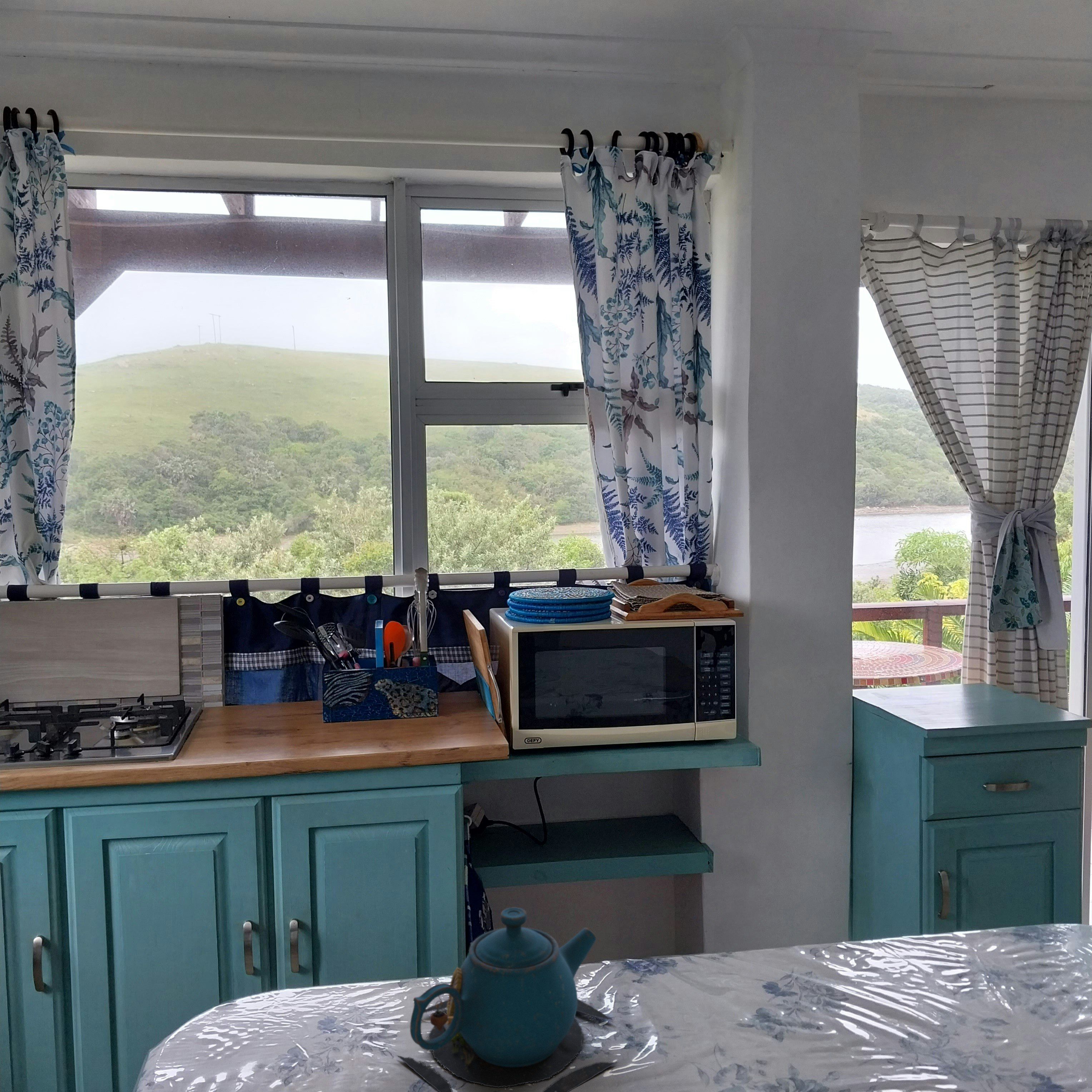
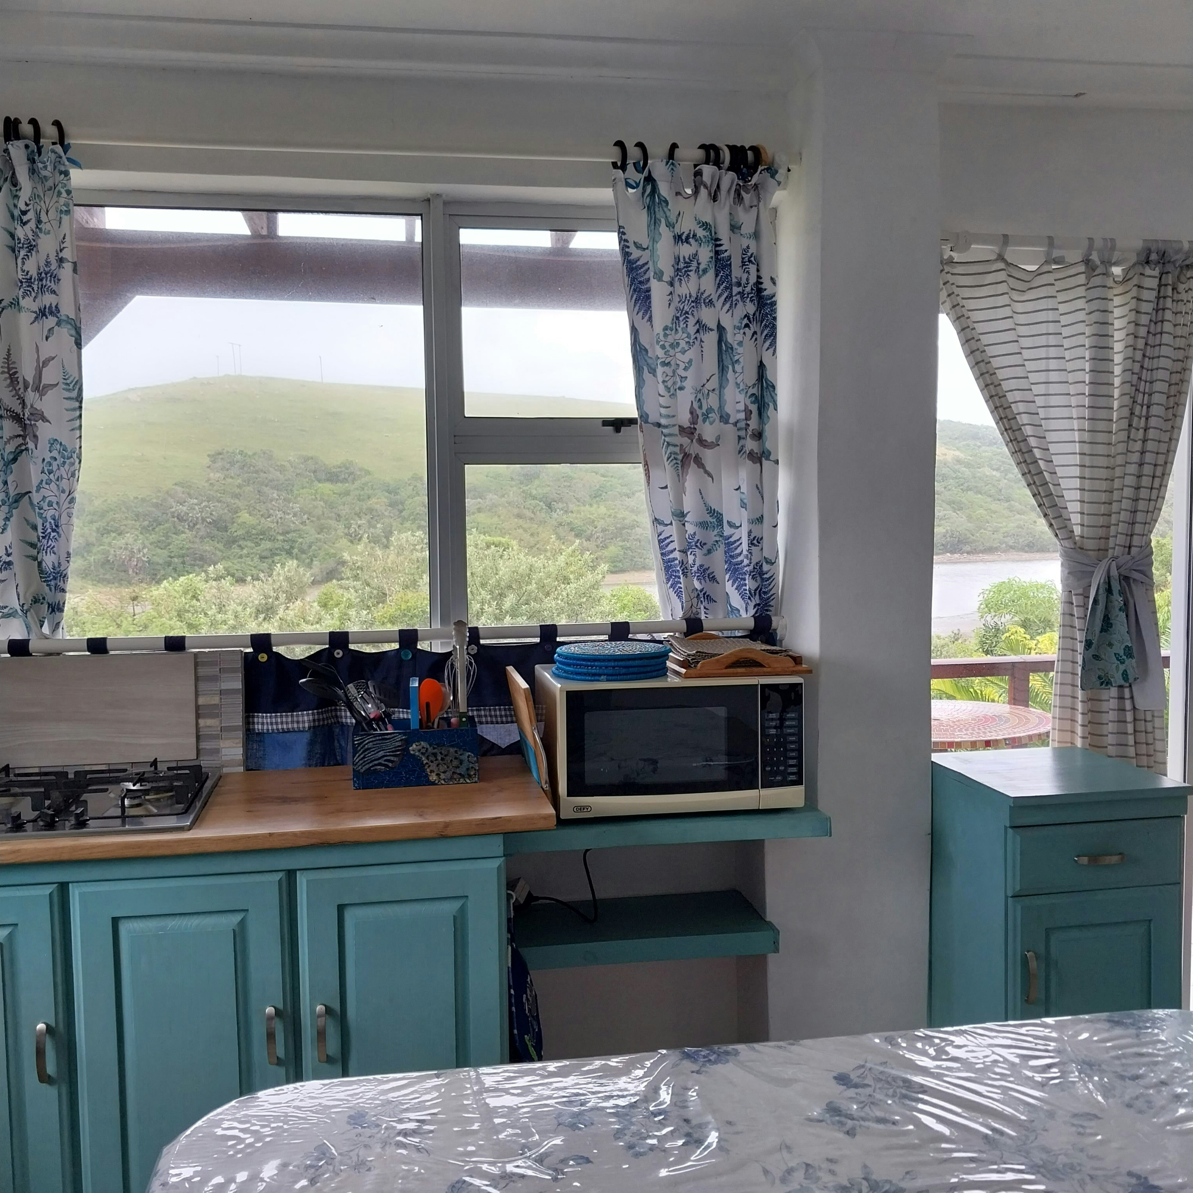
- teapot [396,907,651,1092]
